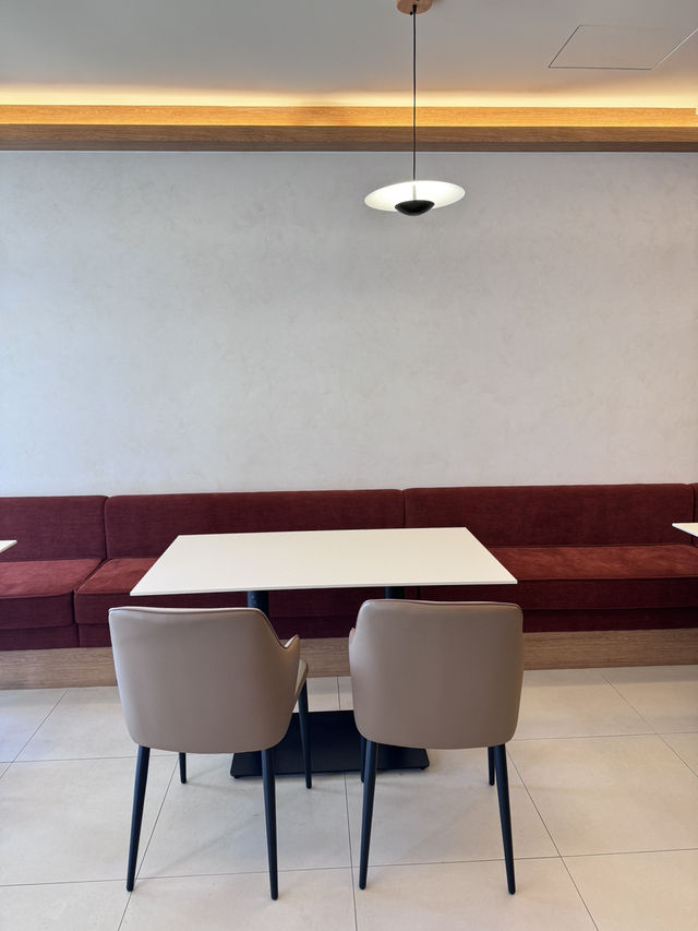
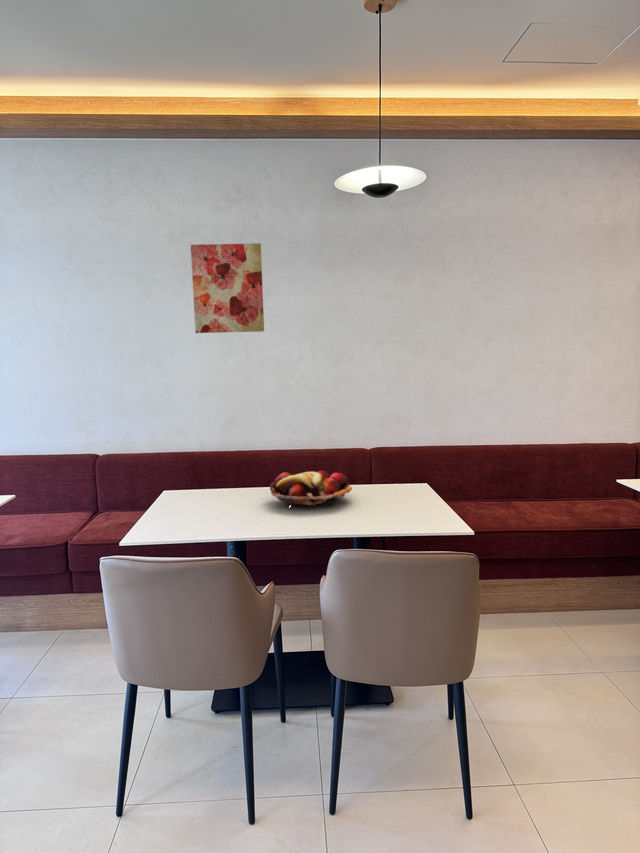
+ wall art [190,242,265,334]
+ fruit basket [269,470,353,509]
